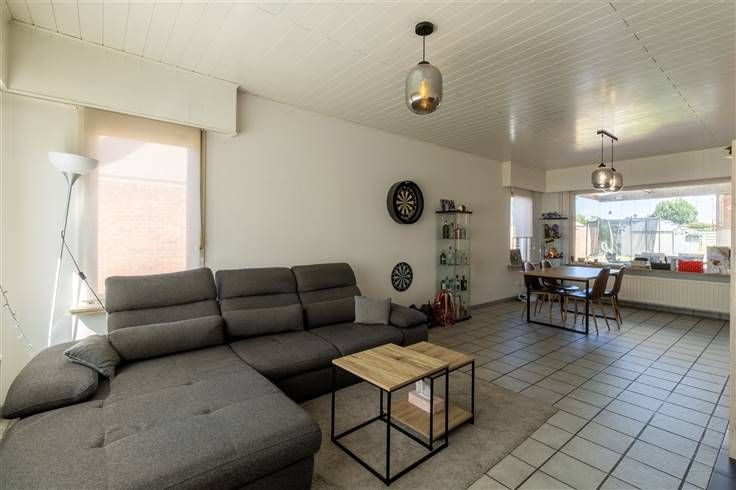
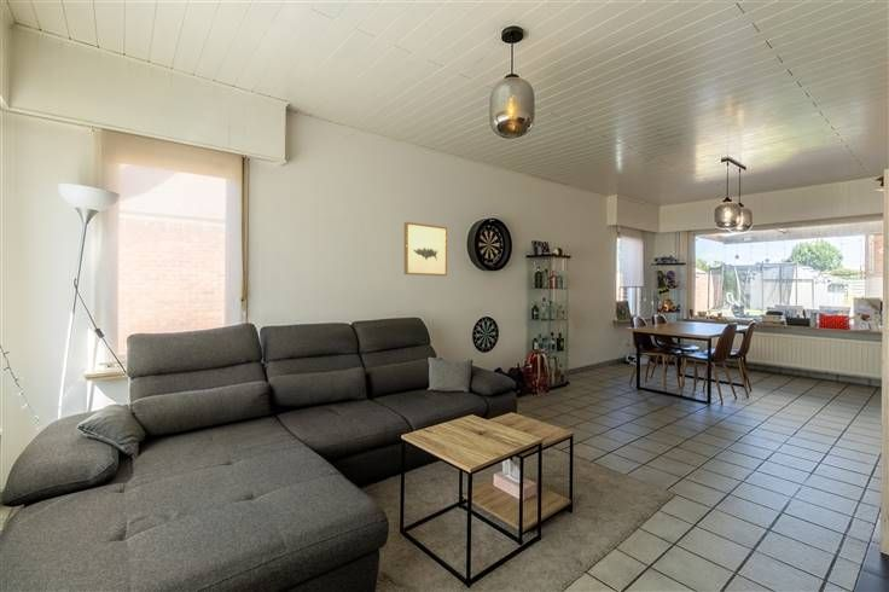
+ wall art [403,221,448,277]
